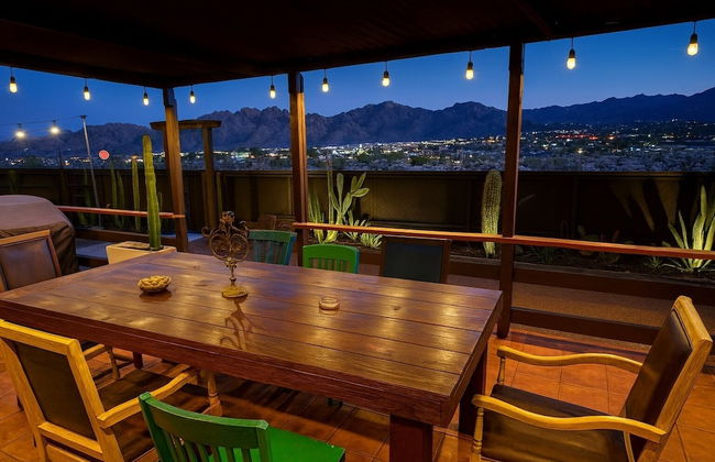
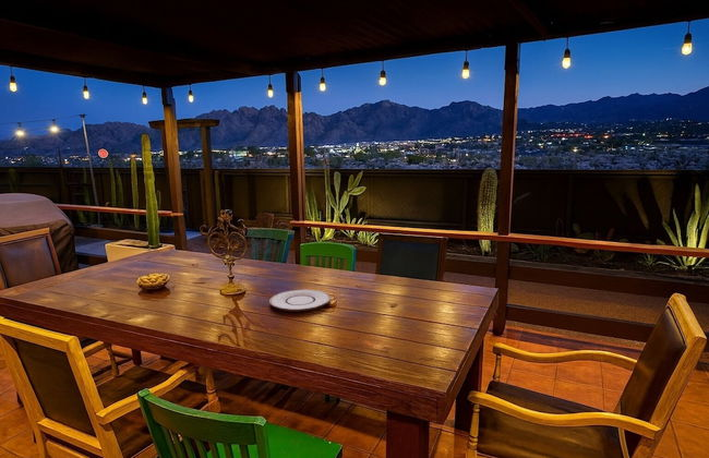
+ plate [268,289,332,313]
